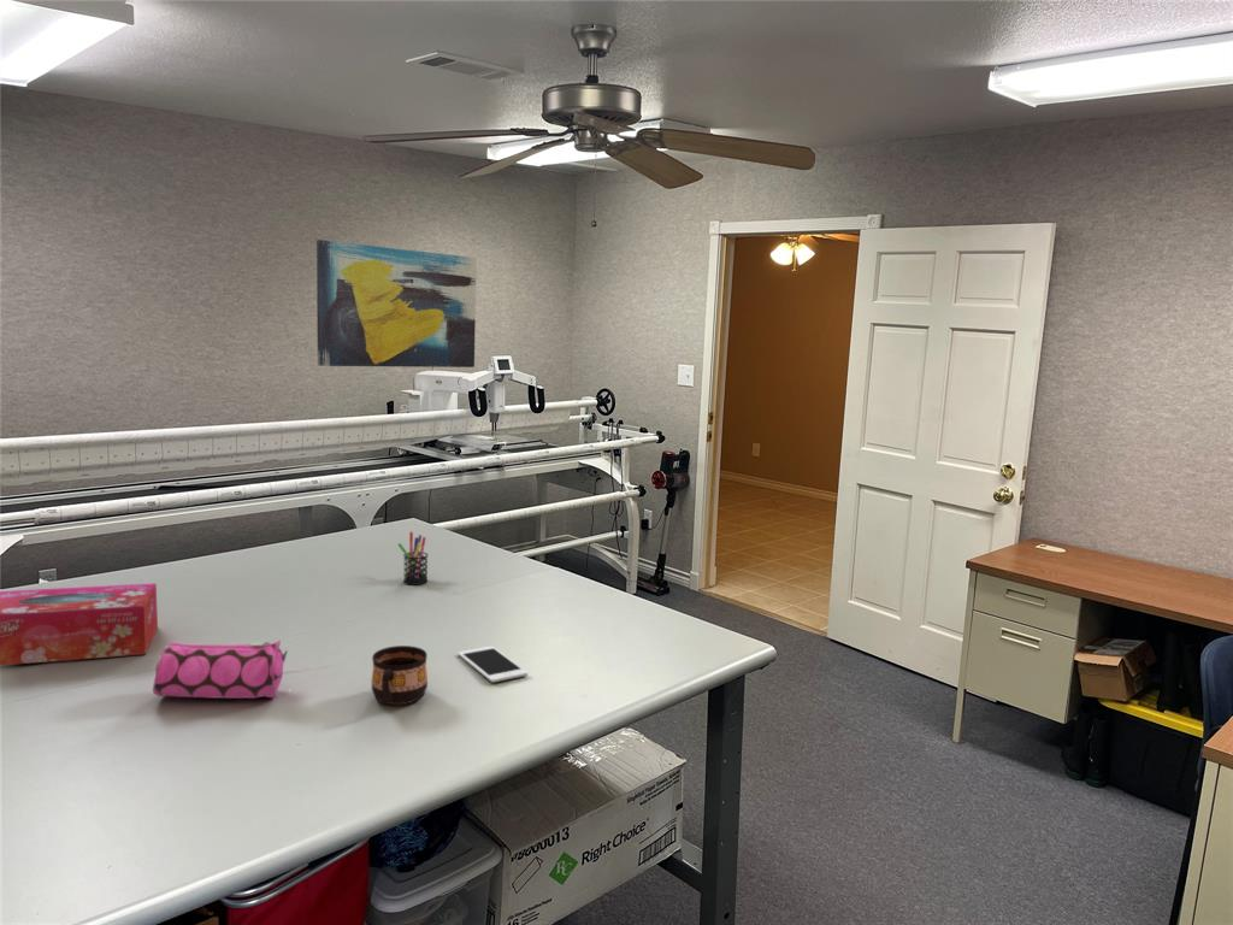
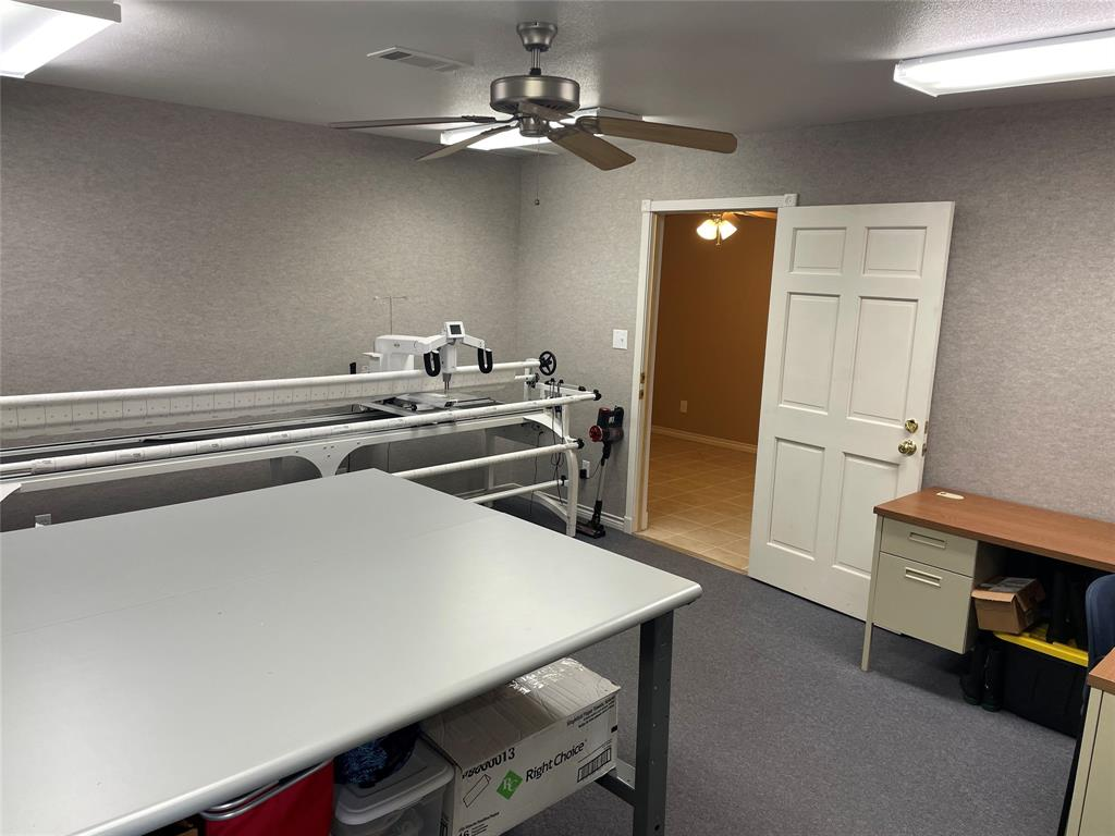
- pen holder [396,531,429,587]
- pencil case [152,638,289,700]
- tissue box [0,582,159,666]
- cup [371,644,429,706]
- wall art [315,238,478,369]
- cell phone [458,646,529,683]
